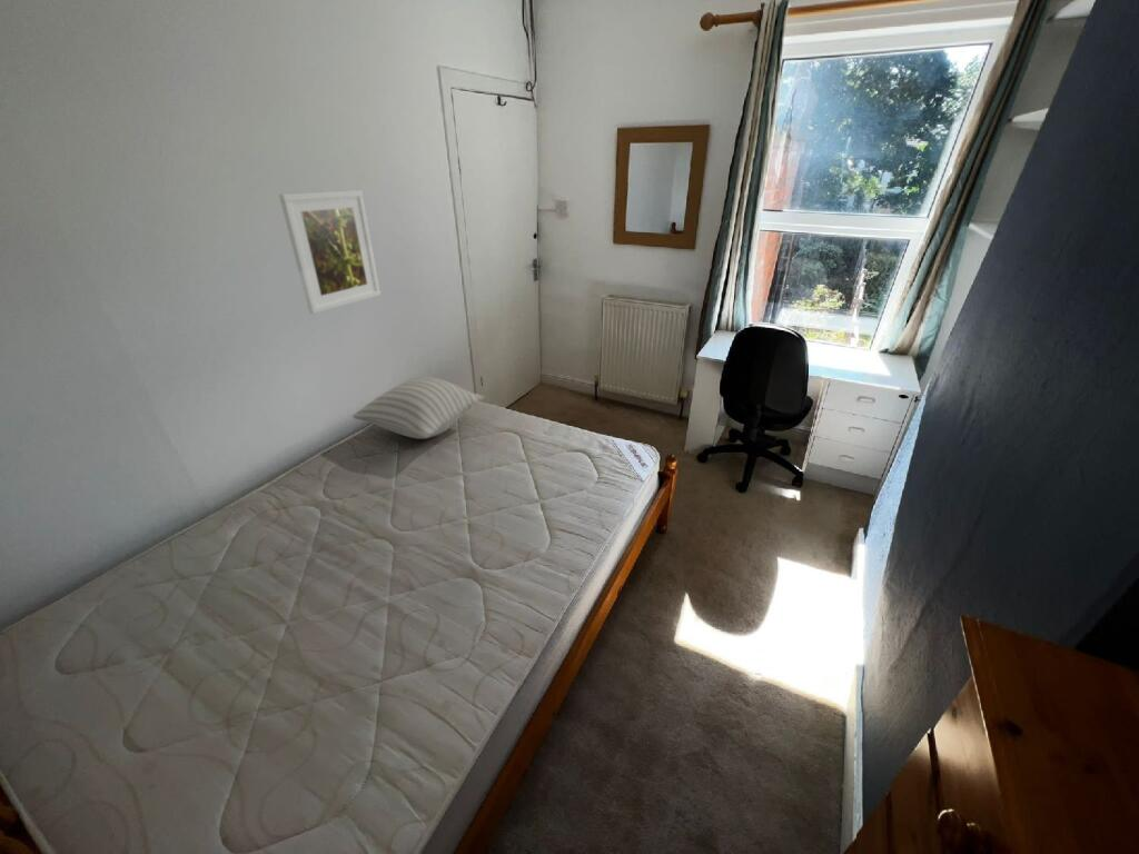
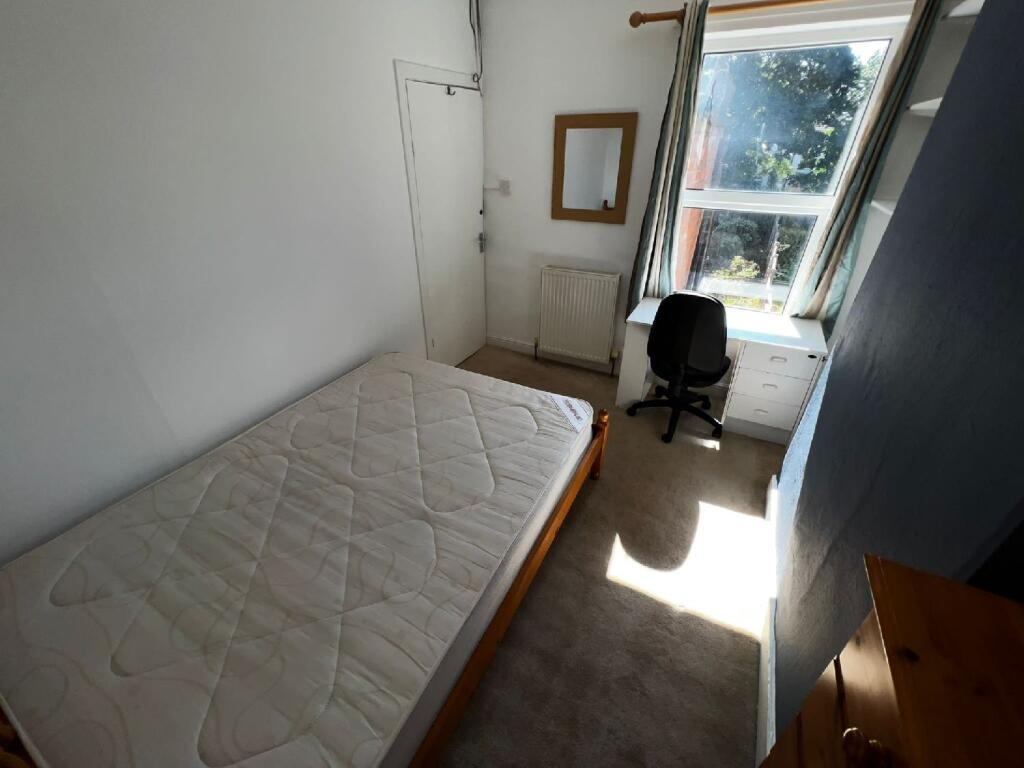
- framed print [278,189,382,315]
- pillow [351,376,485,440]
